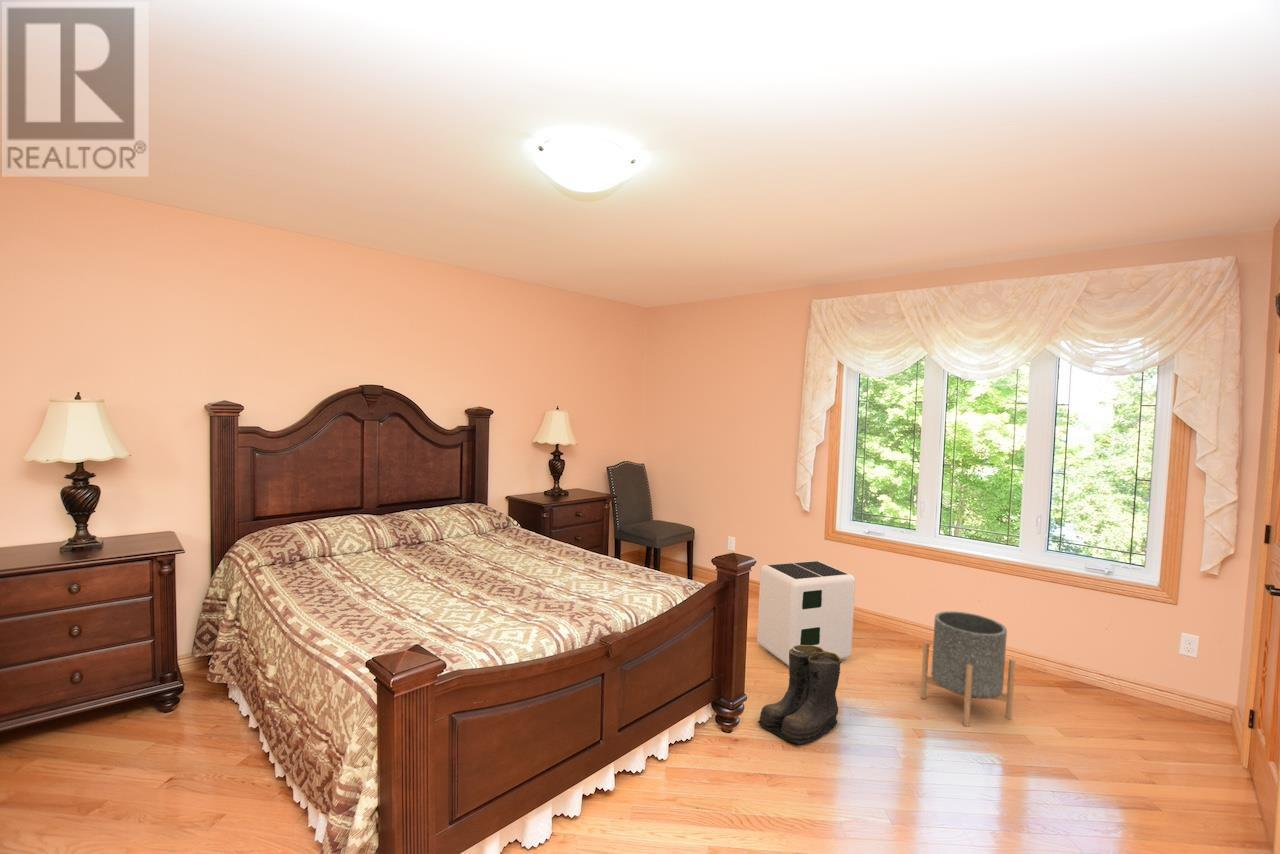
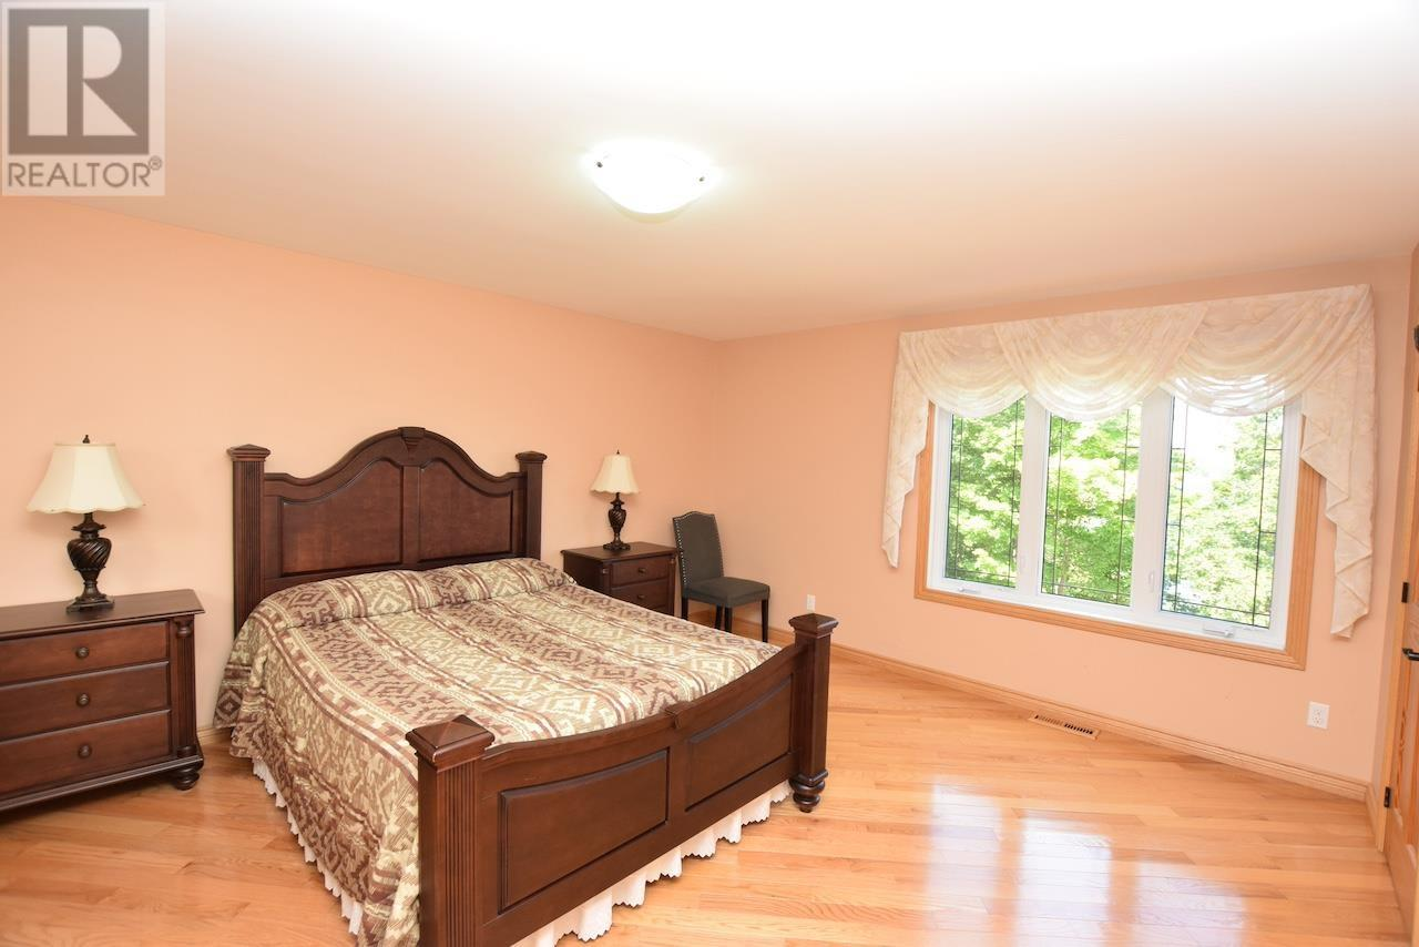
- boots [757,645,843,745]
- planter [919,610,1016,728]
- air purifier [756,560,856,667]
